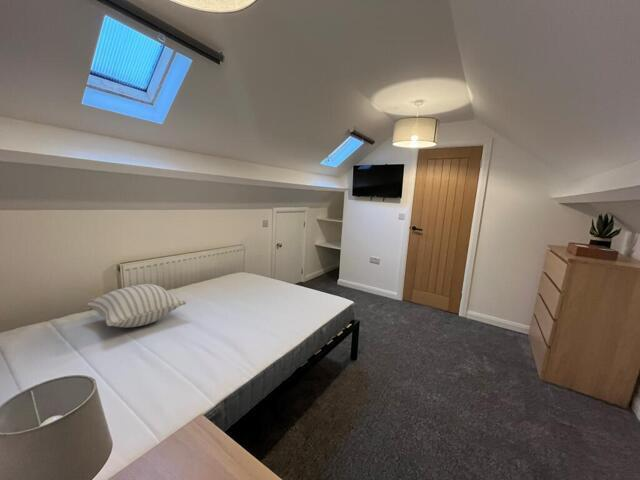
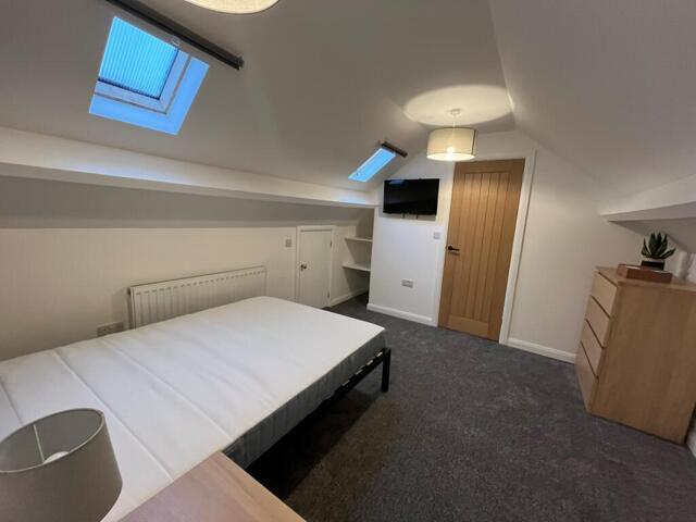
- pillow [86,283,187,328]
